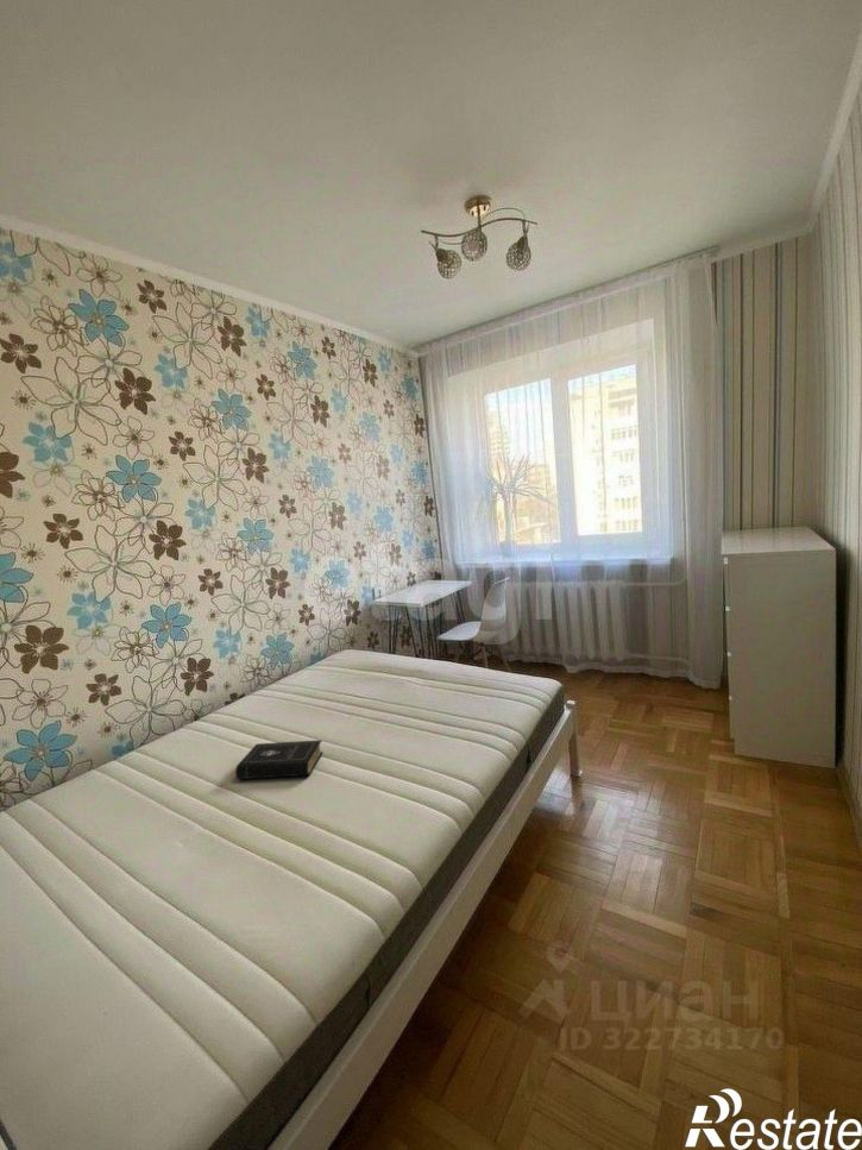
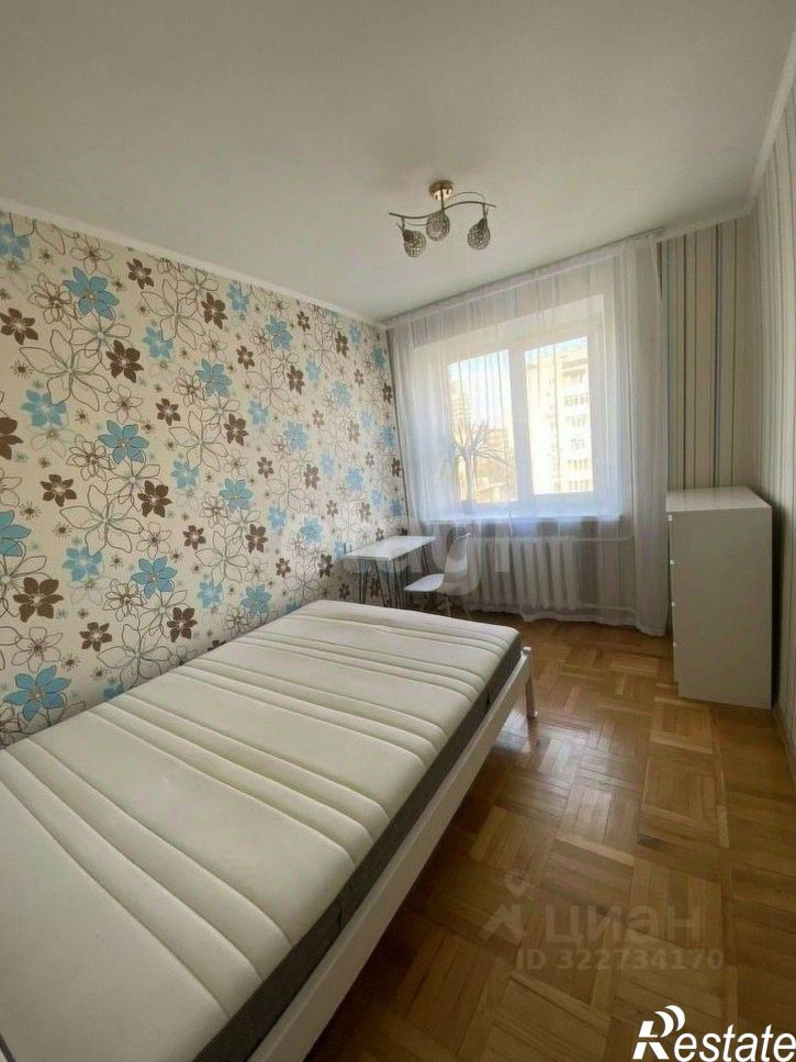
- book [234,739,325,780]
